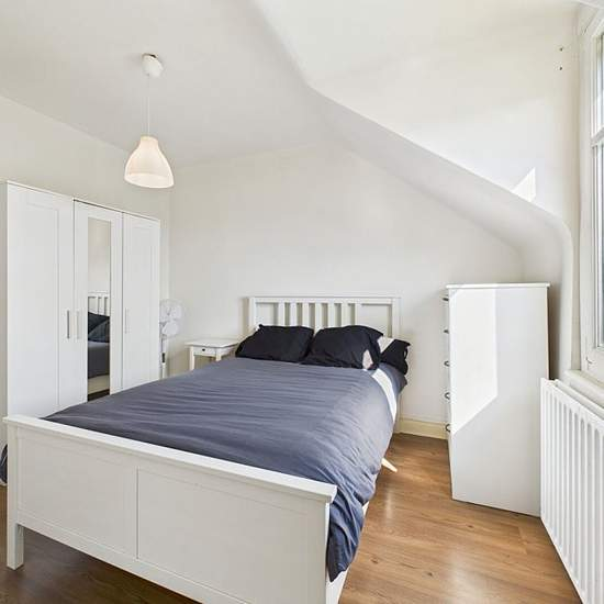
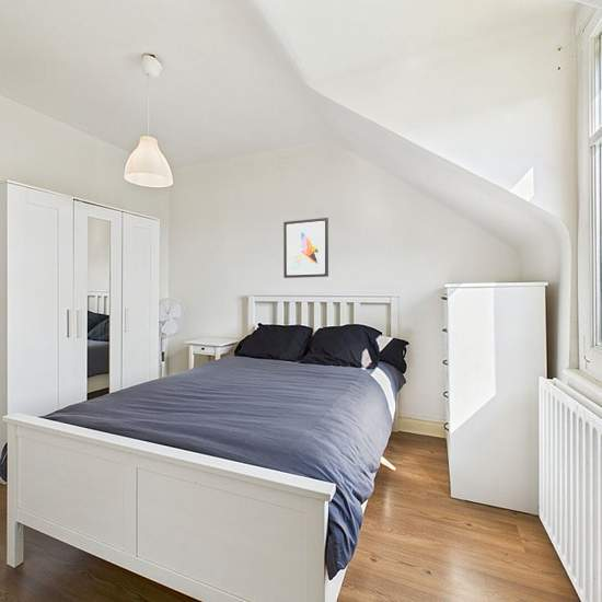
+ wall art [282,217,329,279]
